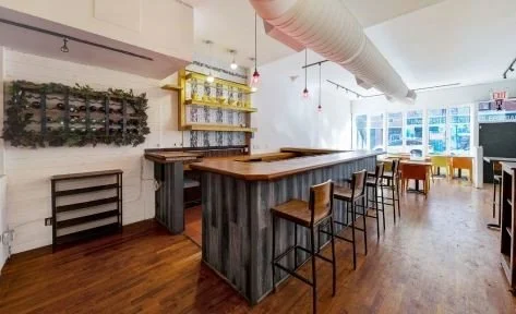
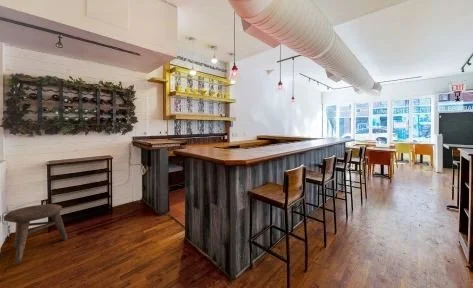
+ stool [3,203,69,264]
